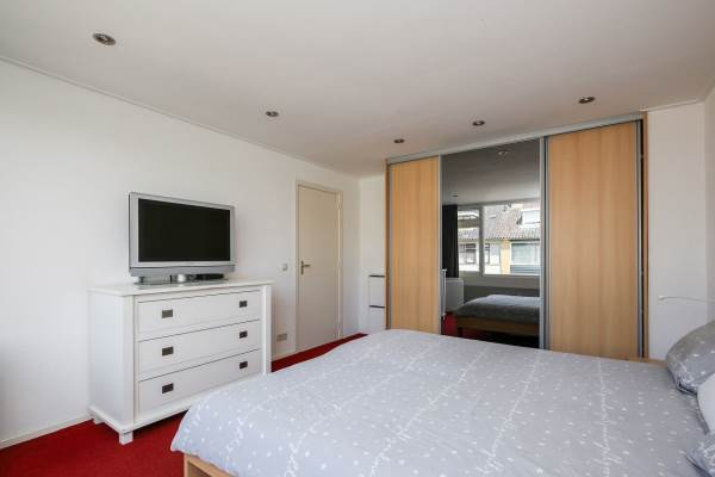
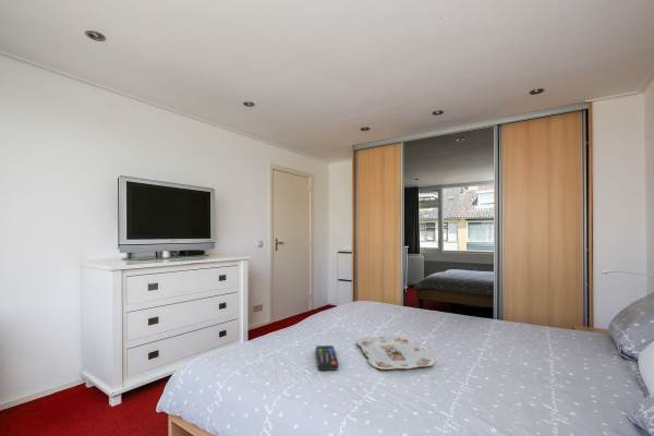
+ remote control [315,344,339,372]
+ serving tray [355,335,436,371]
